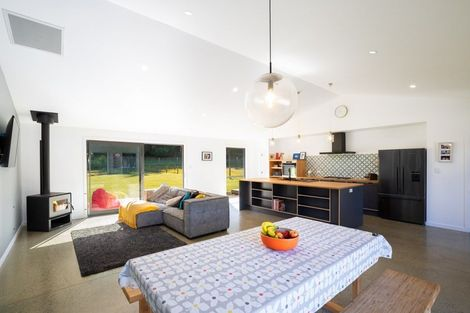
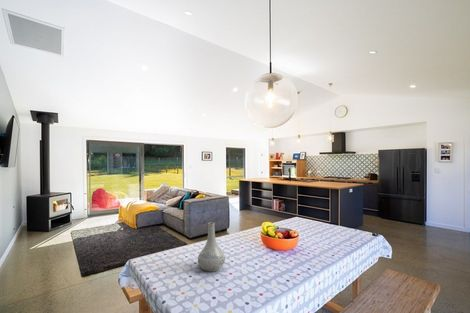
+ vase [197,221,226,273]
